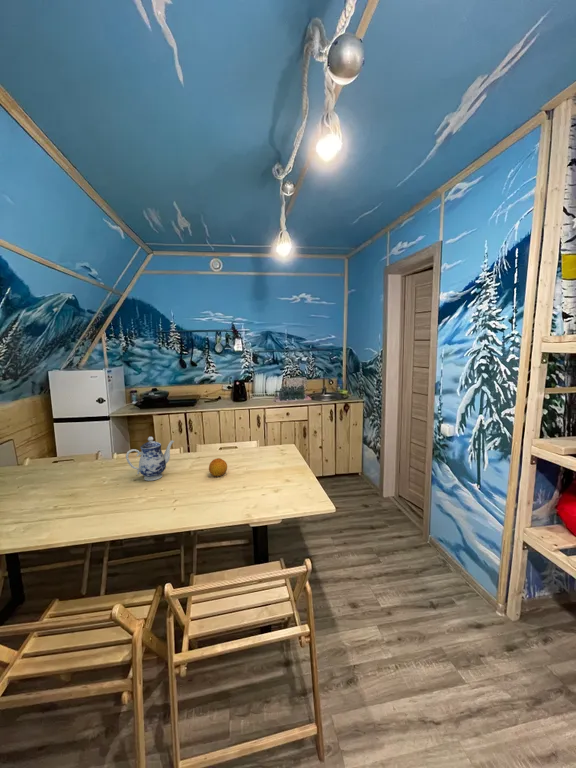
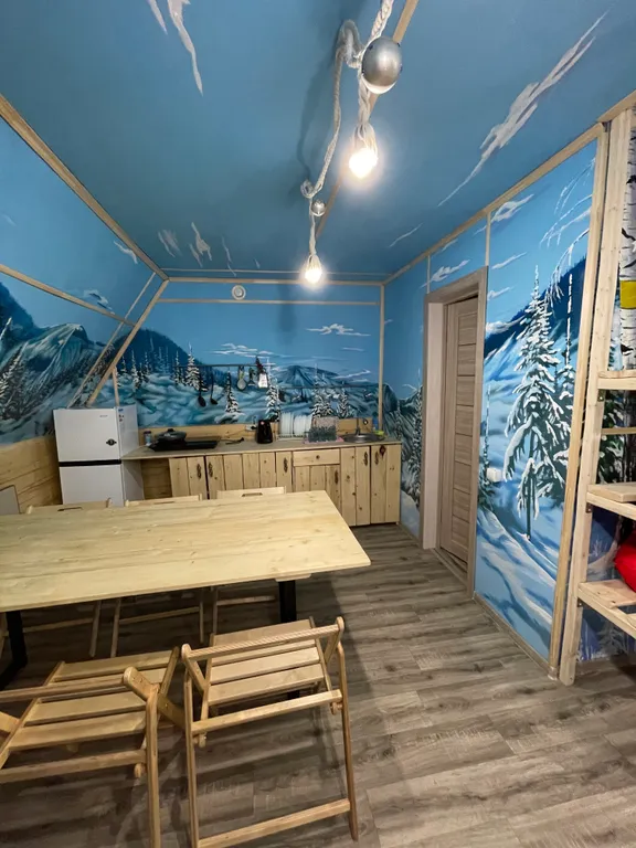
- teapot [125,436,175,482]
- fruit [208,457,228,477]
